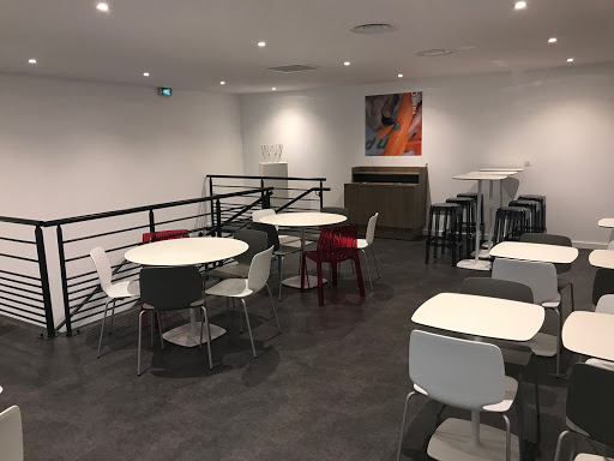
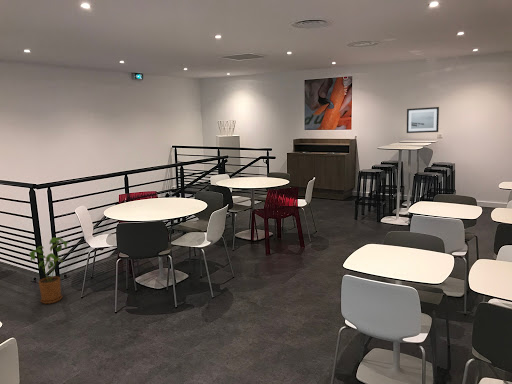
+ wall art [406,106,440,134]
+ house plant [29,236,72,305]
